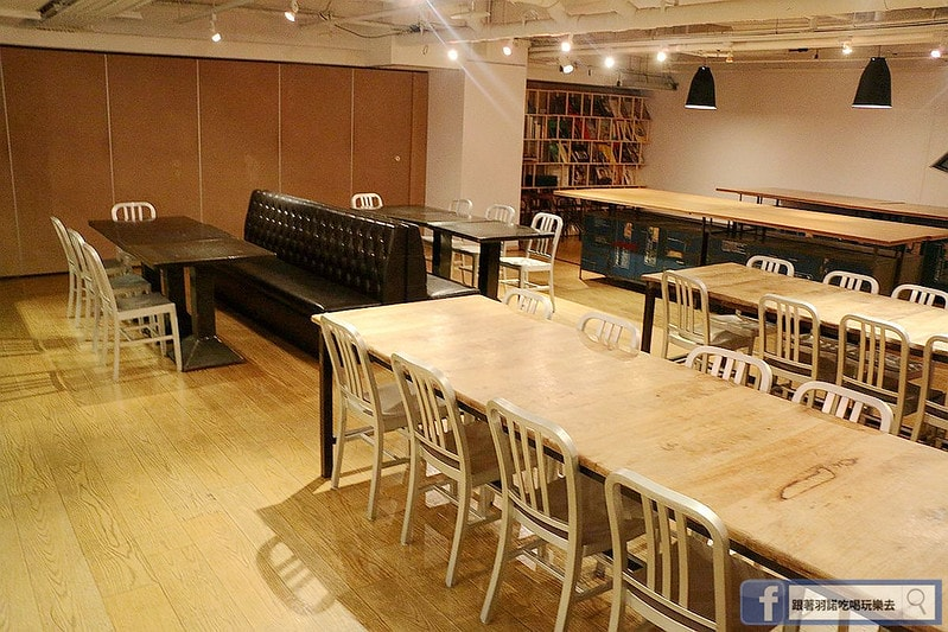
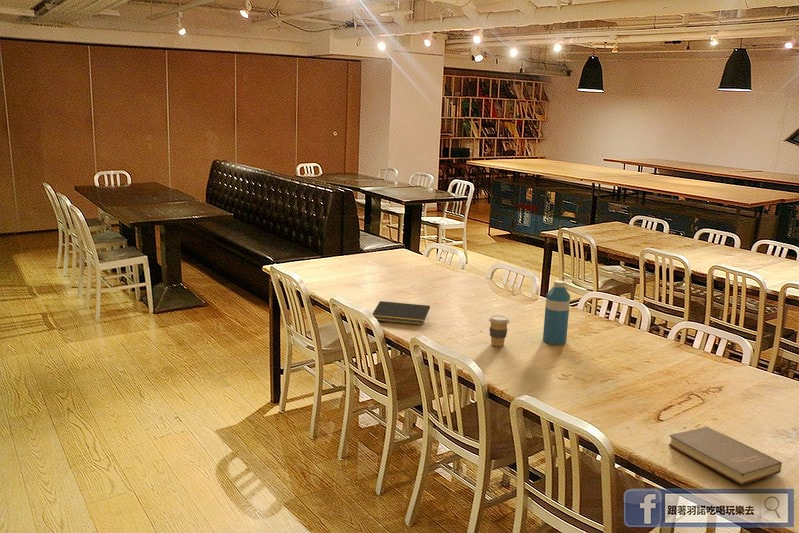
+ coffee cup [488,314,511,347]
+ water bottle [542,279,571,346]
+ book [668,426,783,486]
+ notepad [372,300,431,326]
